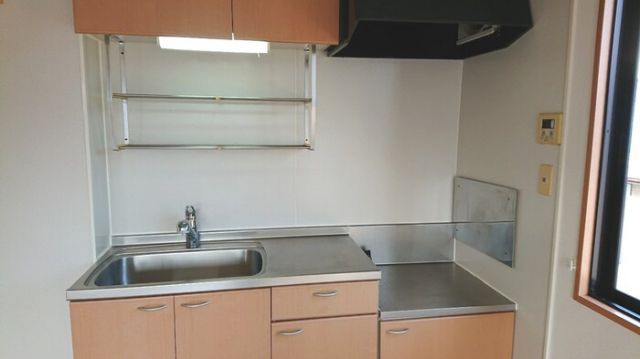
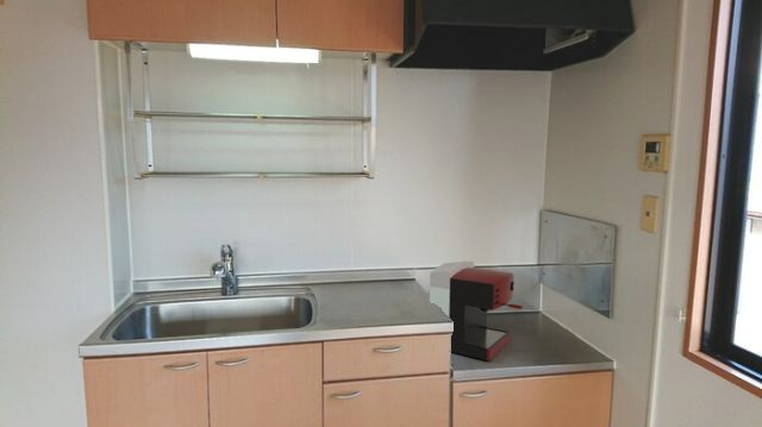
+ coffee maker [429,260,524,362]
